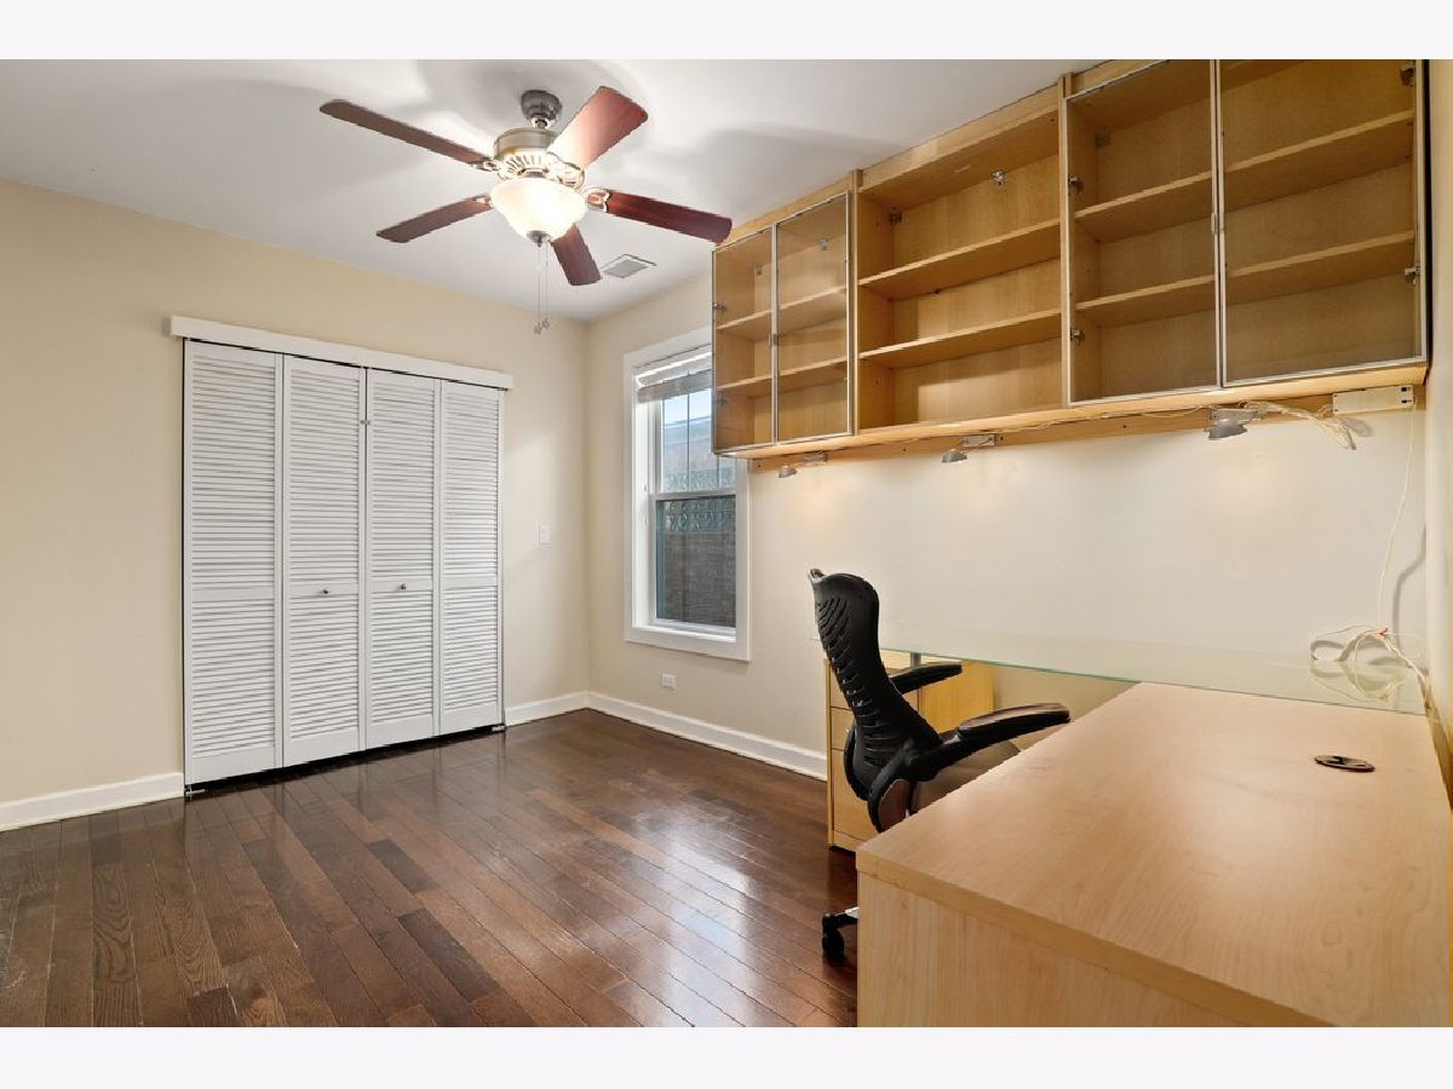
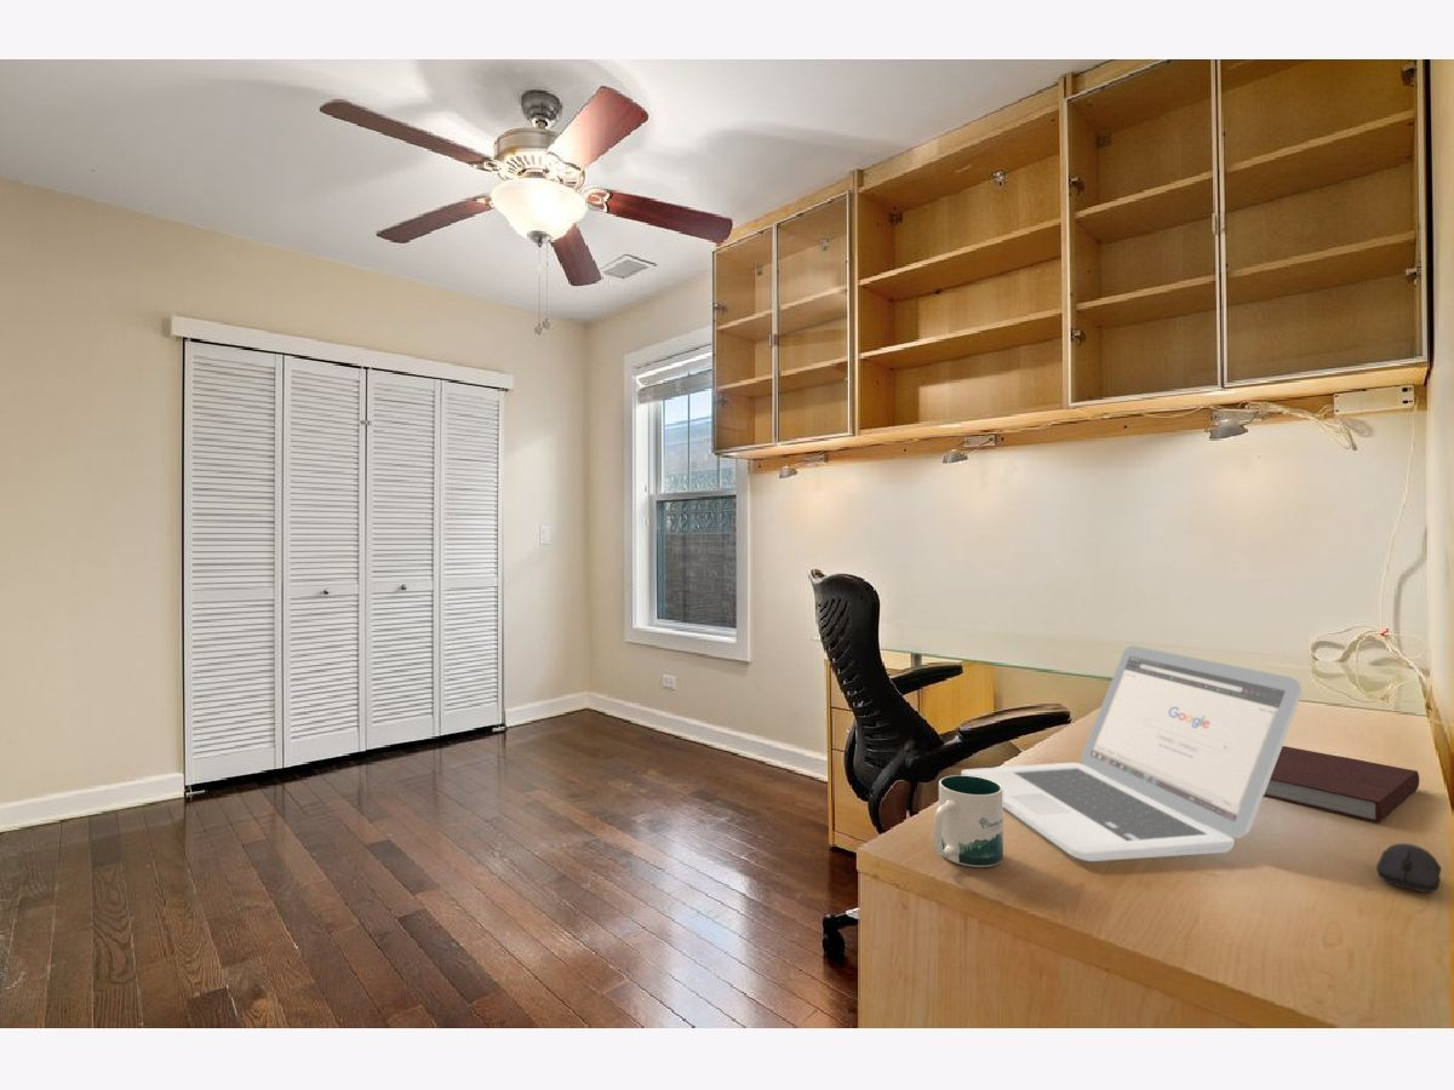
+ notebook [1264,745,1420,824]
+ mug [932,774,1004,868]
+ computer mouse [1375,842,1443,894]
+ laptop [960,644,1303,862]
